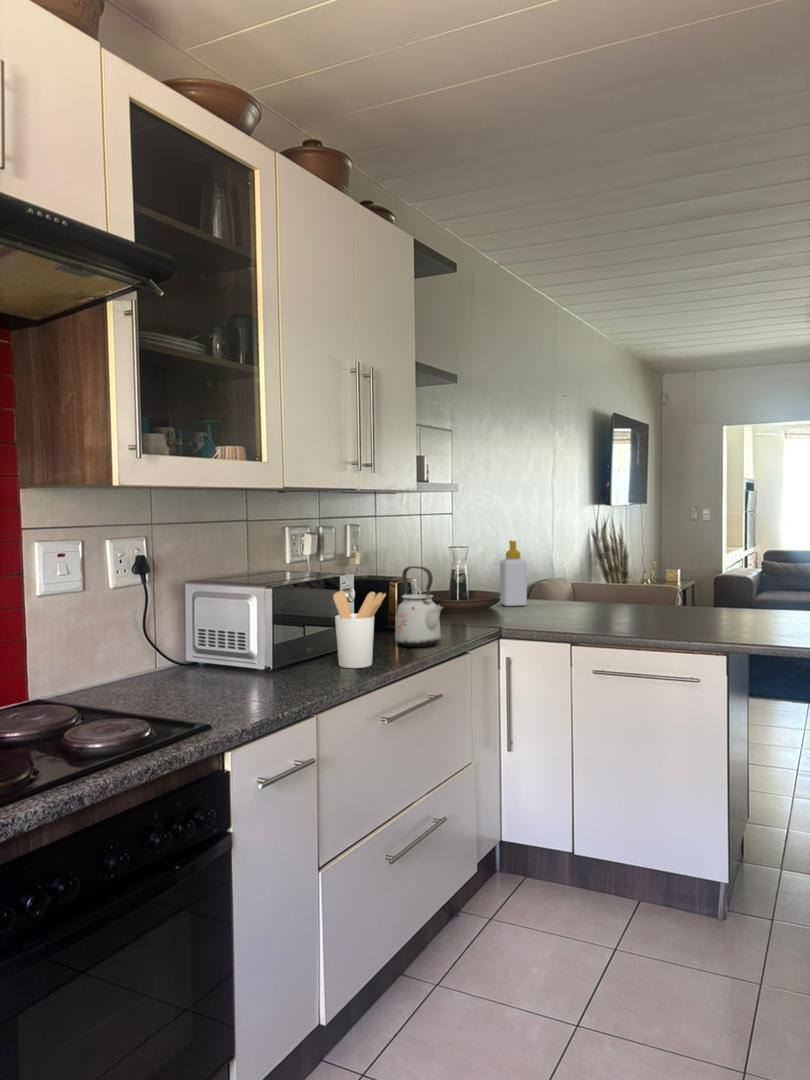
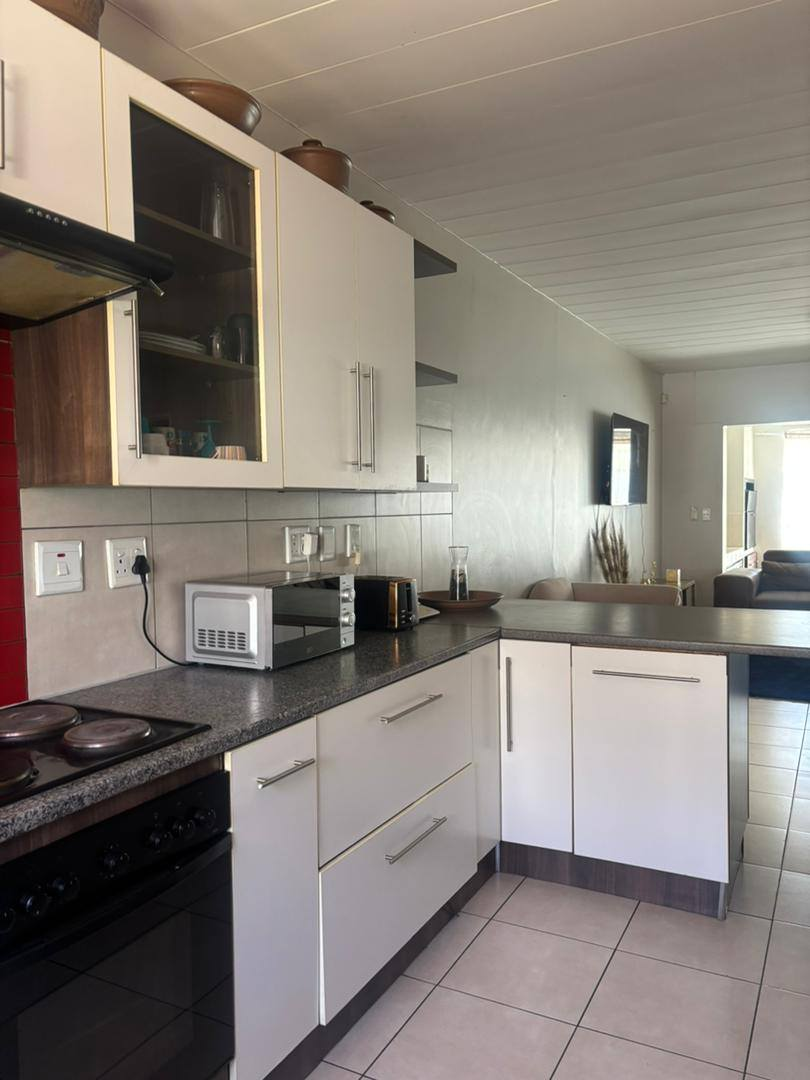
- kettle [394,565,445,648]
- soap bottle [499,540,528,607]
- utensil holder [332,590,387,669]
